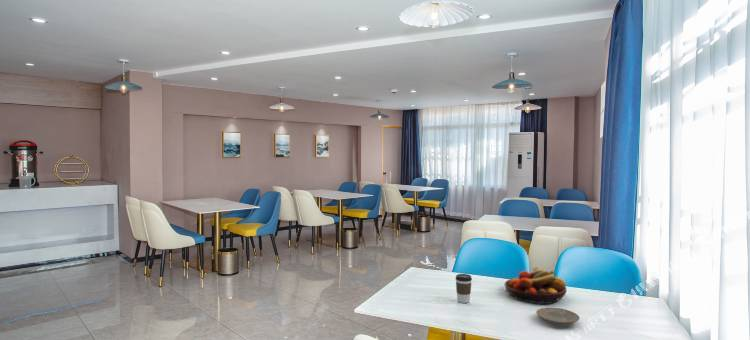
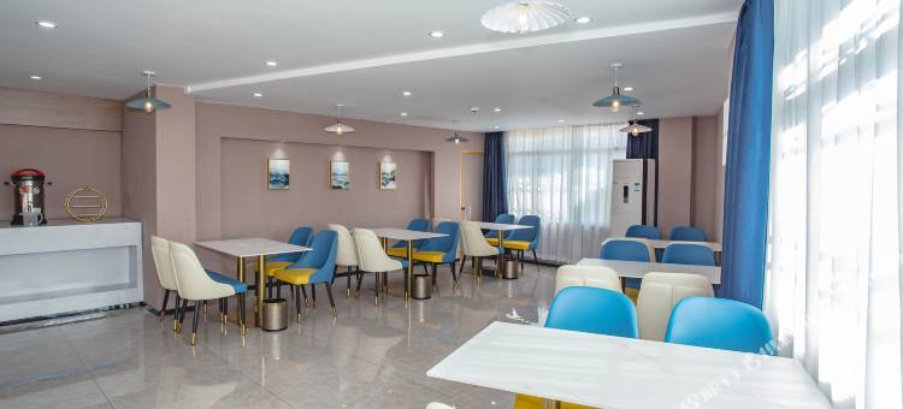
- plate [536,307,580,326]
- fruit bowl [504,265,567,305]
- coffee cup [455,273,473,304]
